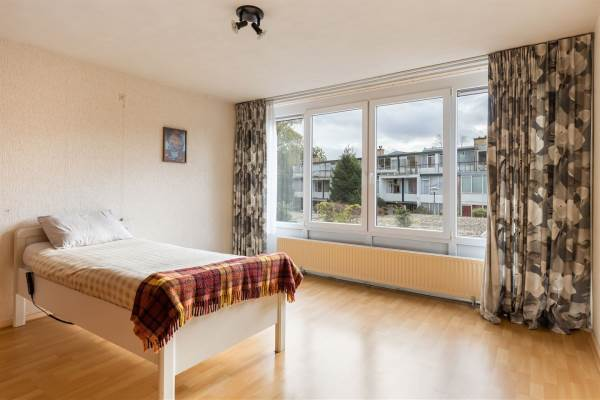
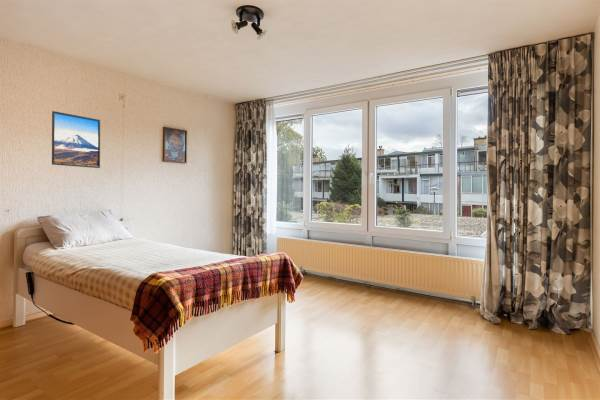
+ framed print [51,110,101,169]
